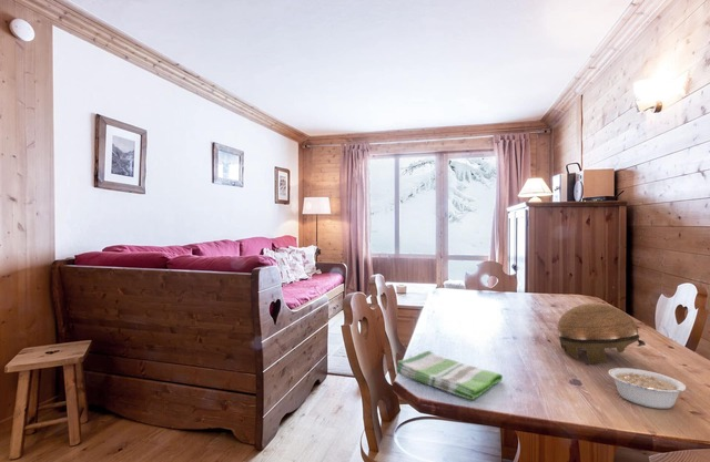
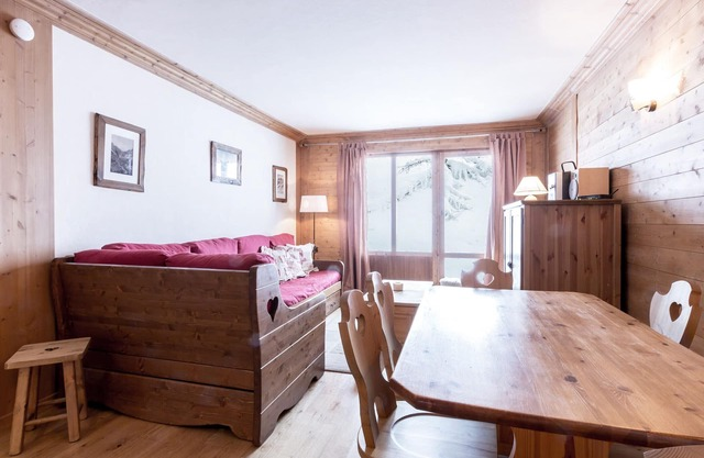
- legume [607,367,699,410]
- dish towel [395,350,504,401]
- decorative bowl [557,302,647,366]
